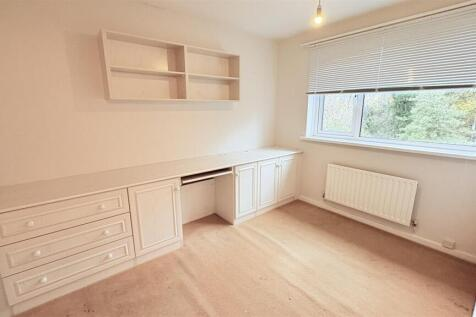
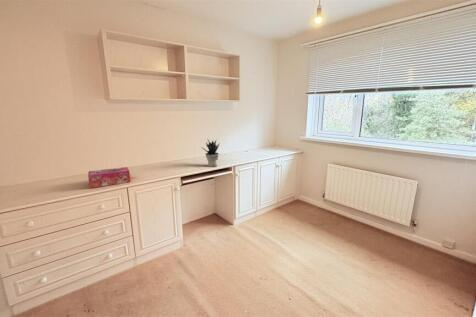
+ tissue box [87,166,131,189]
+ potted plant [200,137,221,168]
